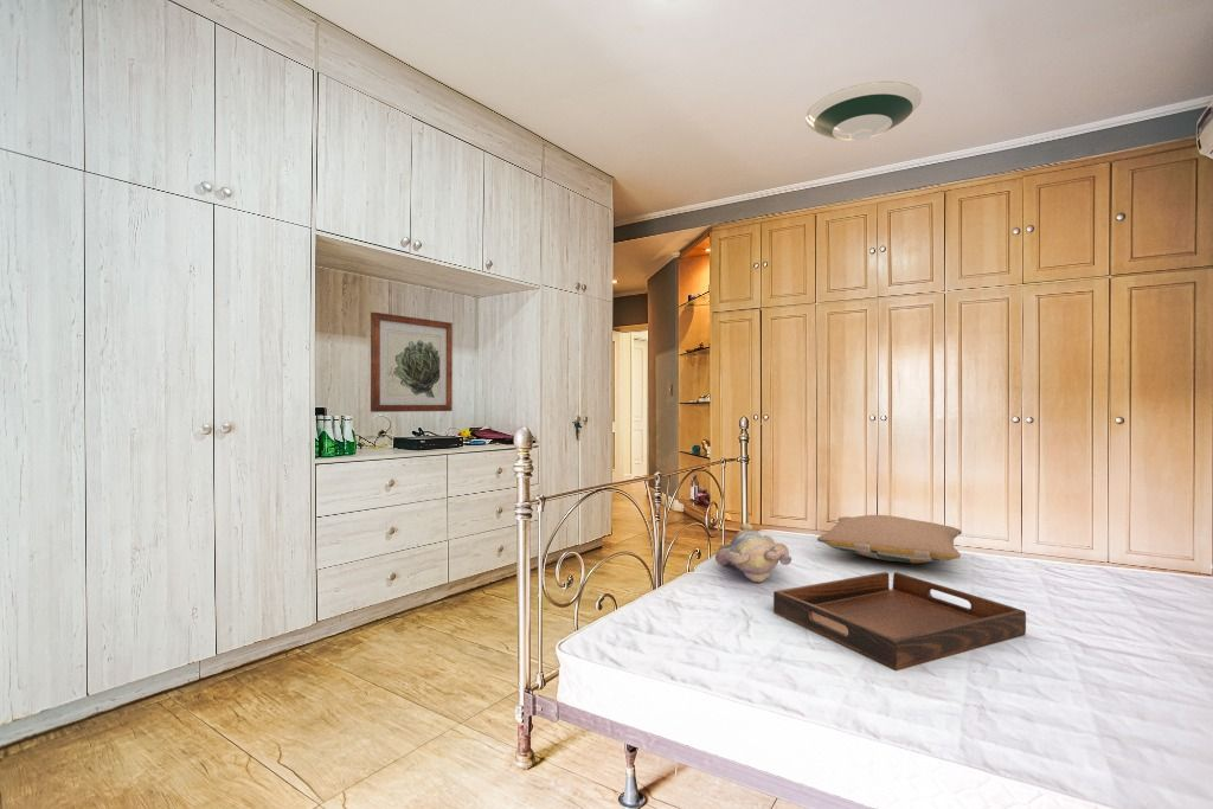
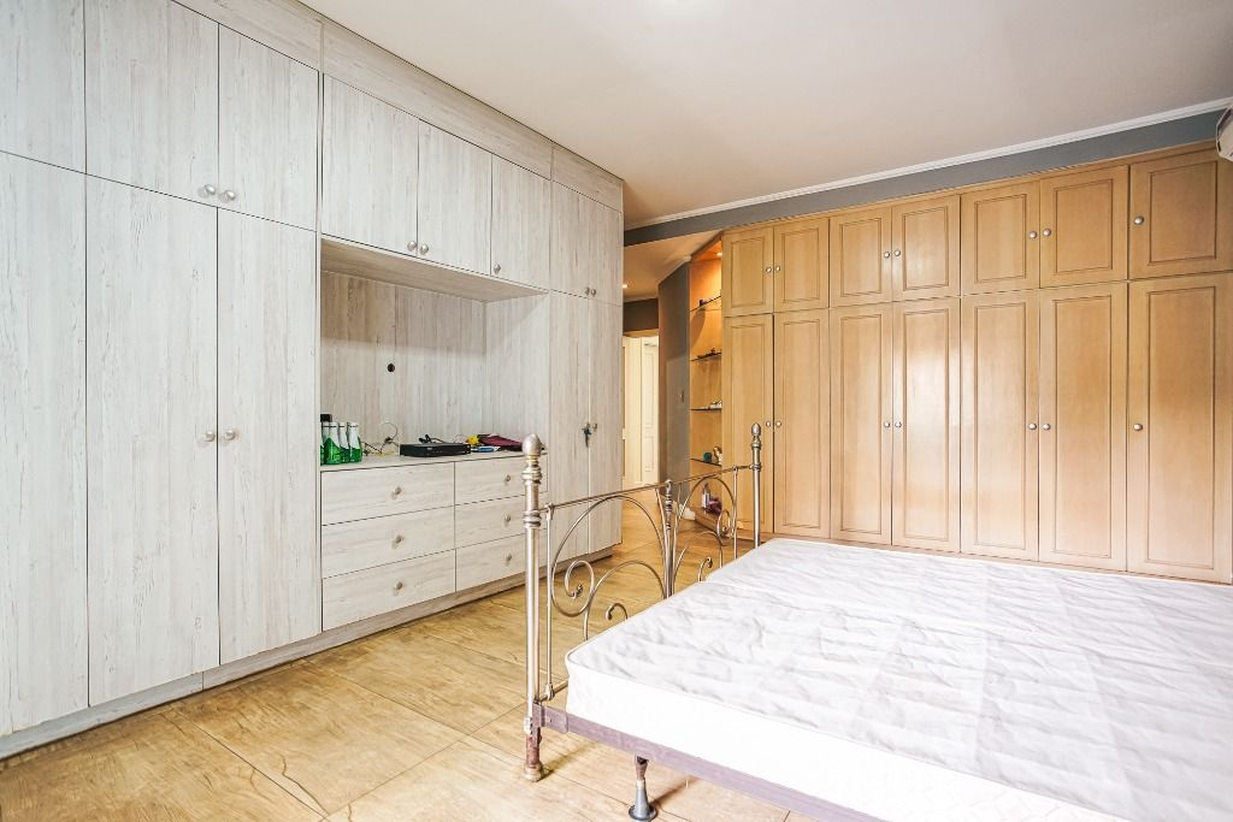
- serving tray [772,571,1027,672]
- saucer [804,79,924,142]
- teddy bear [714,522,792,584]
- wall art [370,312,454,413]
- pillow [816,514,963,564]
